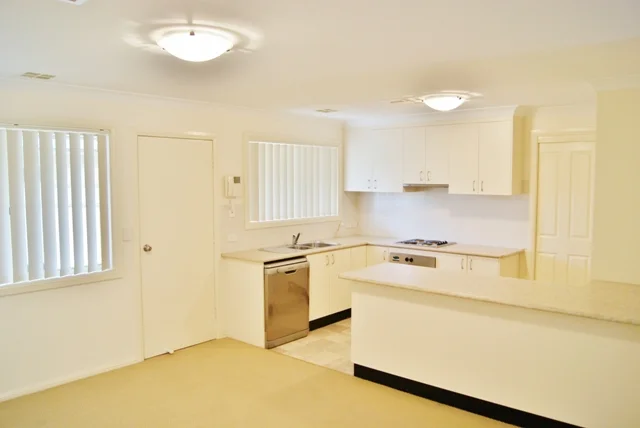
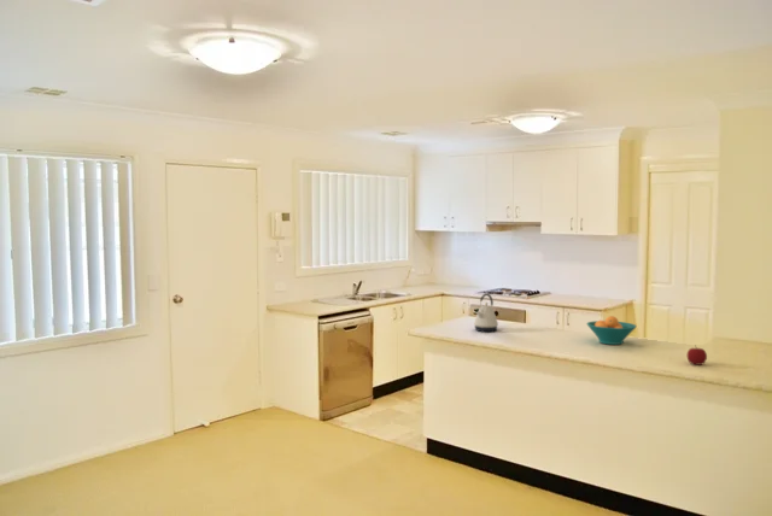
+ kettle [473,292,499,333]
+ apple [686,344,708,367]
+ fruit bowl [585,315,638,346]
